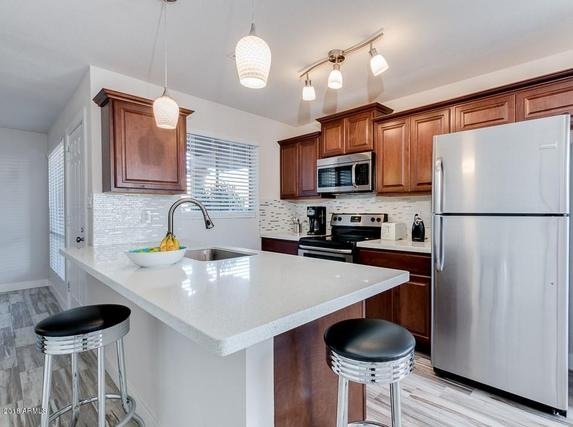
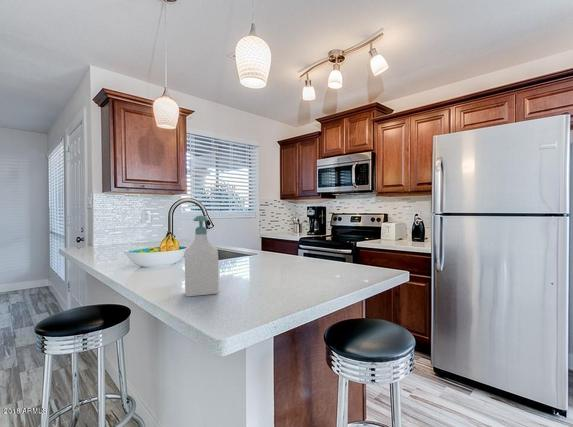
+ soap bottle [184,215,220,298]
